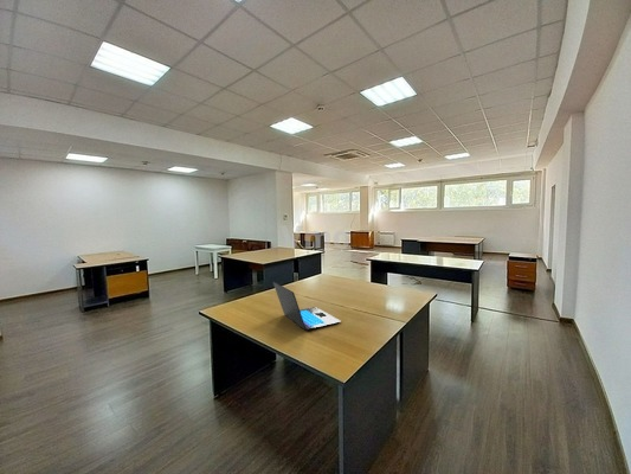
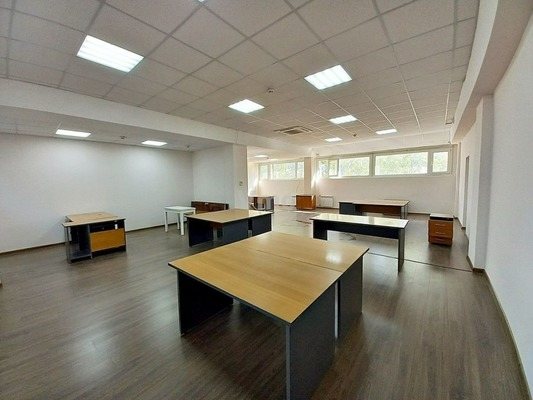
- laptop [272,281,342,332]
